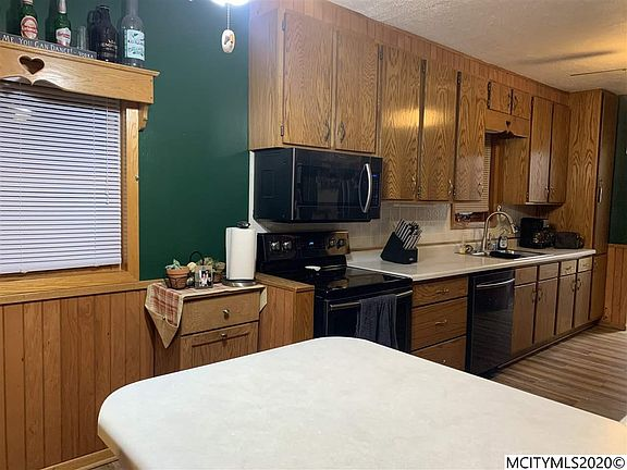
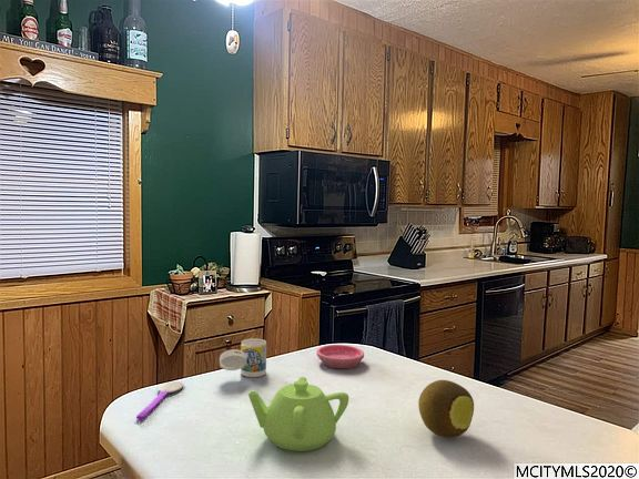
+ saucer [316,344,365,369]
+ fruit [417,379,475,438]
+ cup [219,337,267,378]
+ teapot [247,376,349,452]
+ spoon [135,380,184,420]
